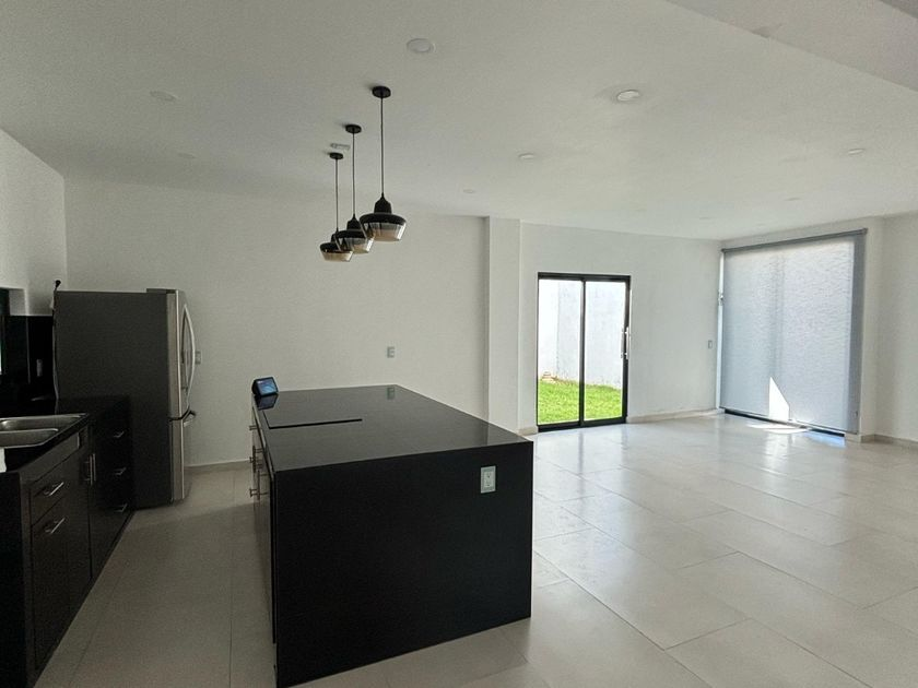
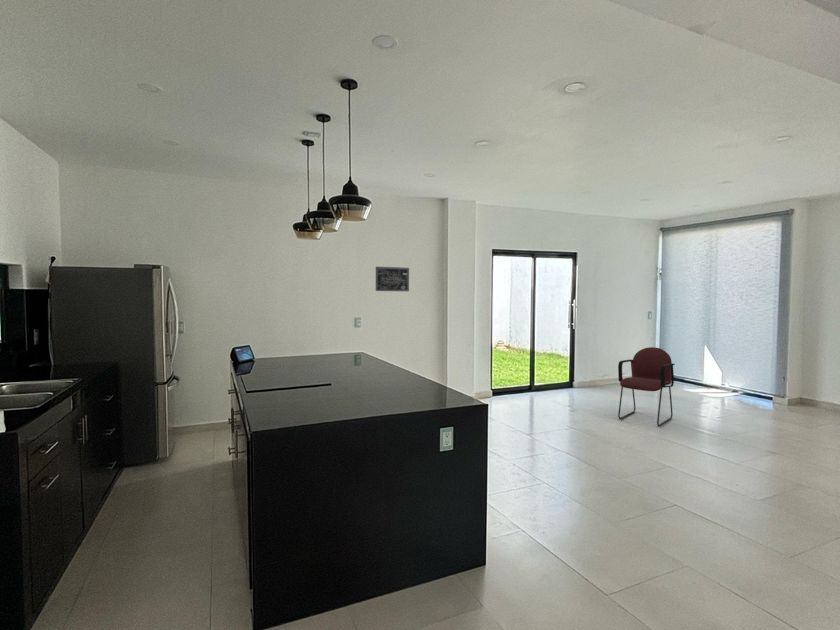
+ armchair [617,346,676,427]
+ wall art [375,266,410,292]
